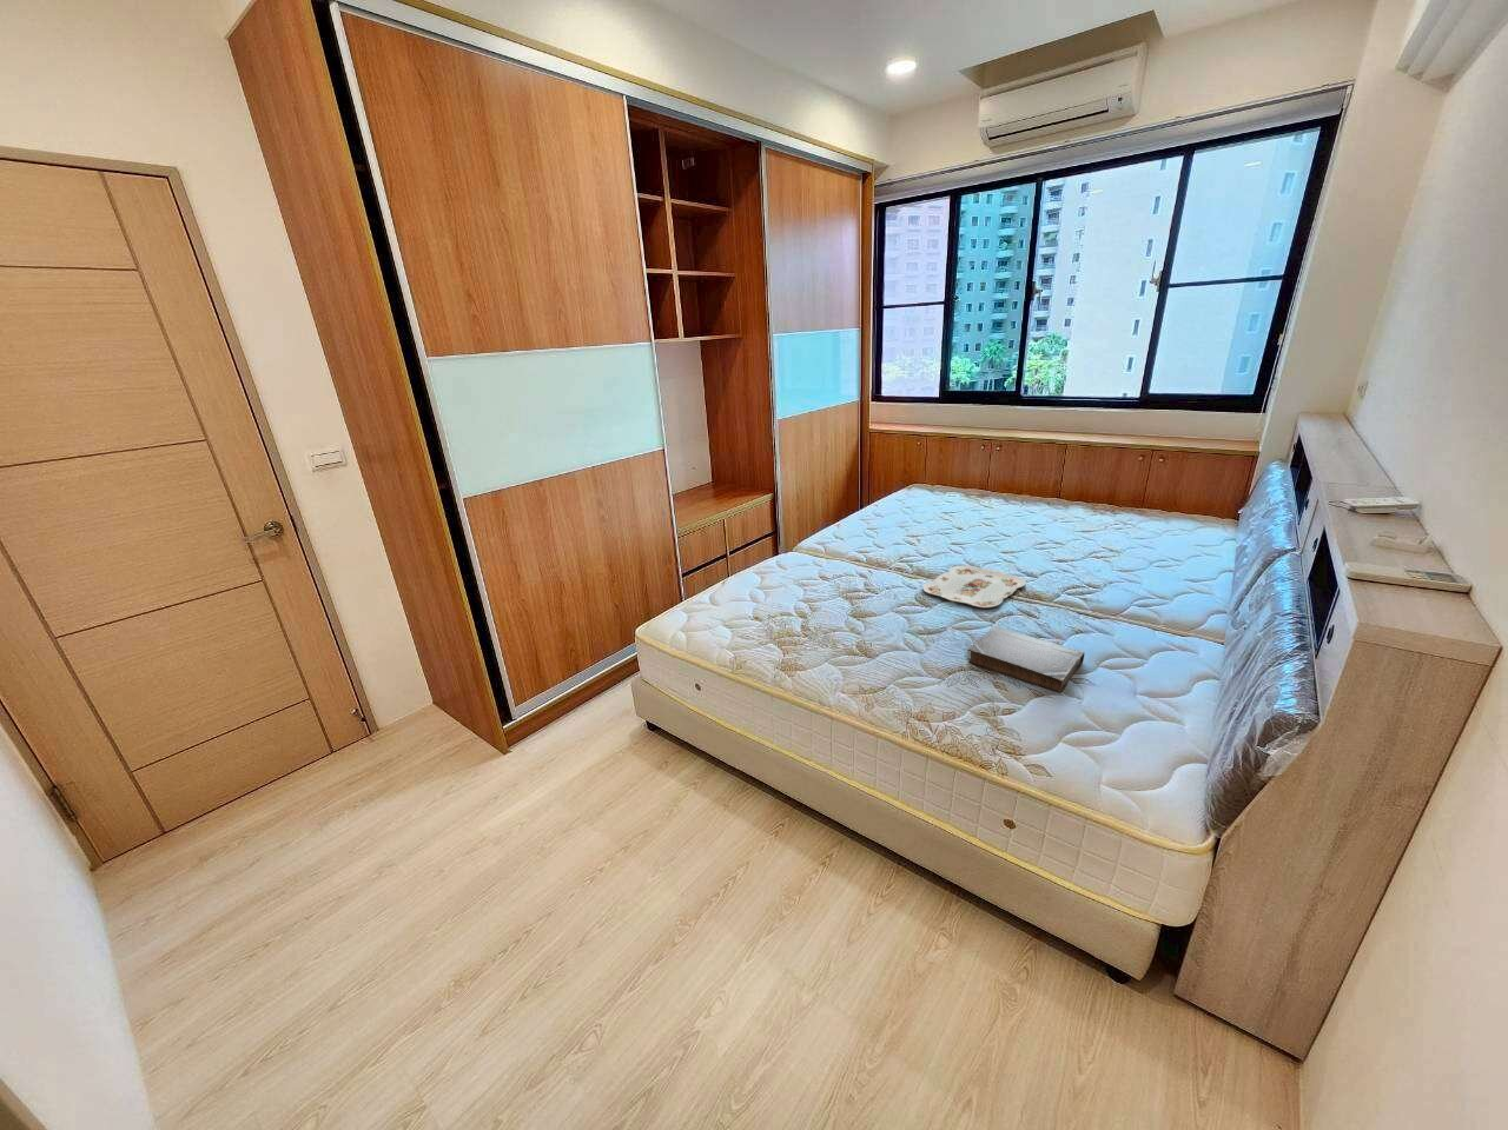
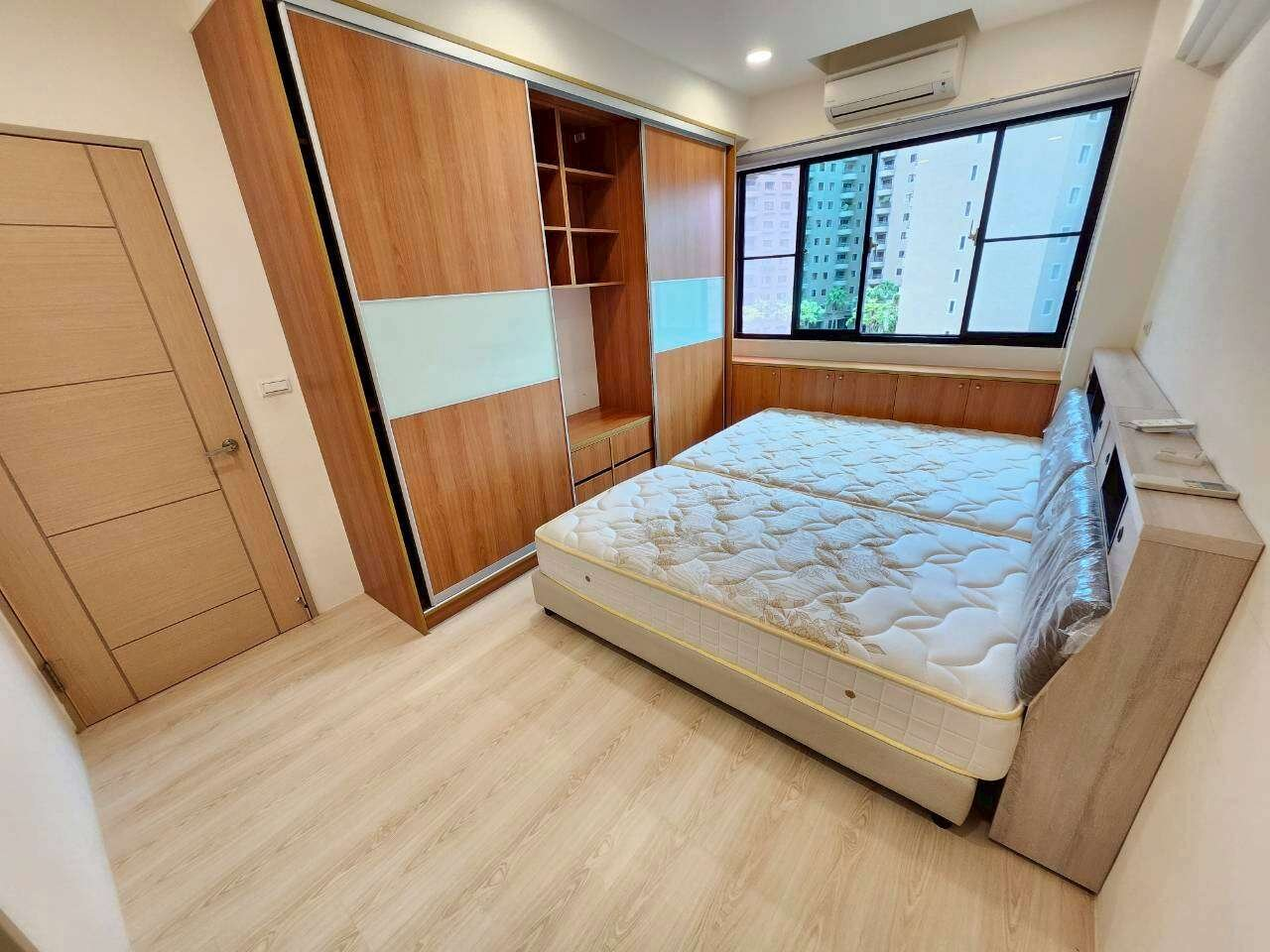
- book [967,626,1086,694]
- serving tray [921,565,1027,609]
